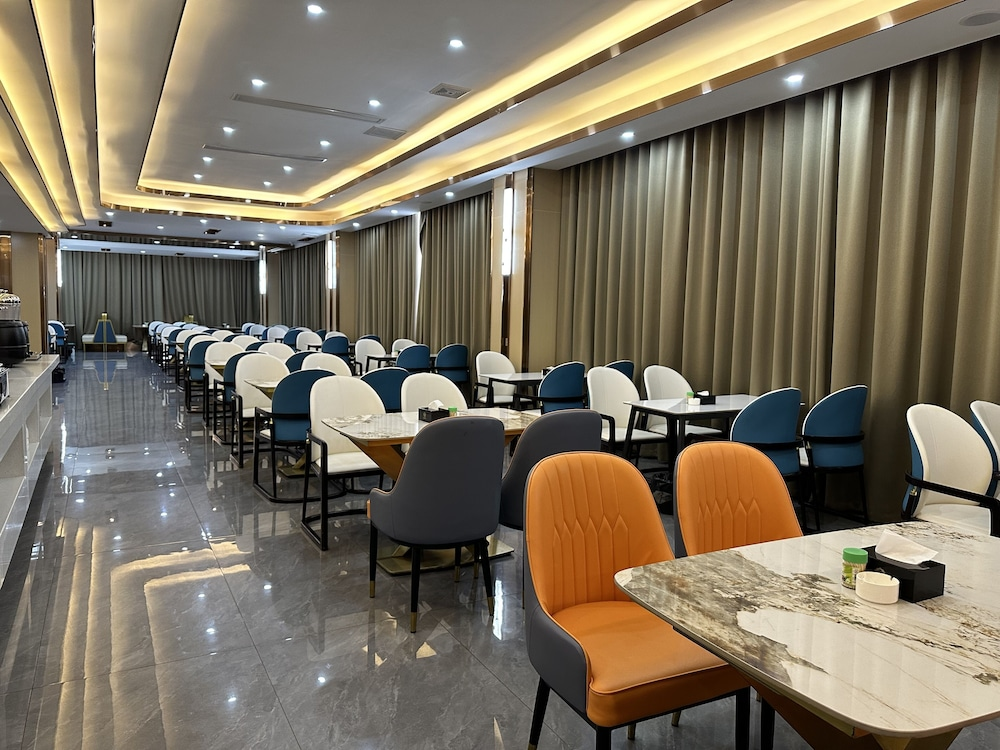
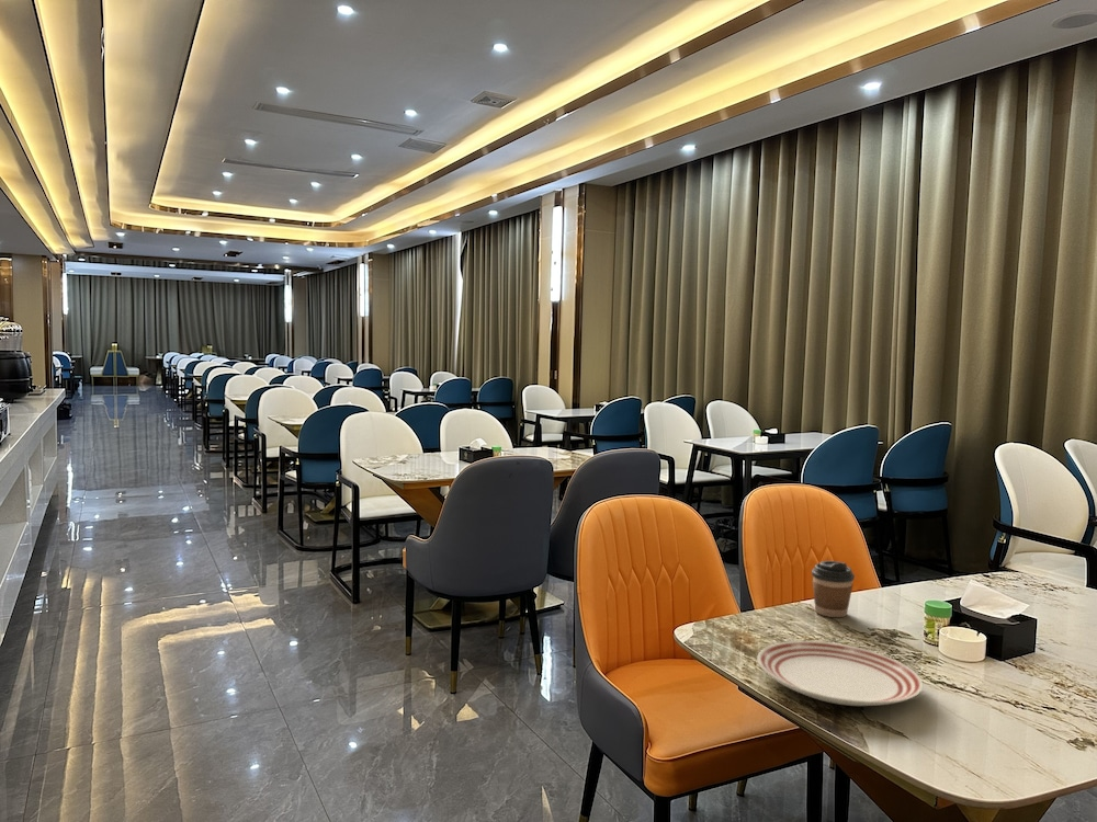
+ dinner plate [756,640,925,707]
+ coffee cup [811,560,856,618]
